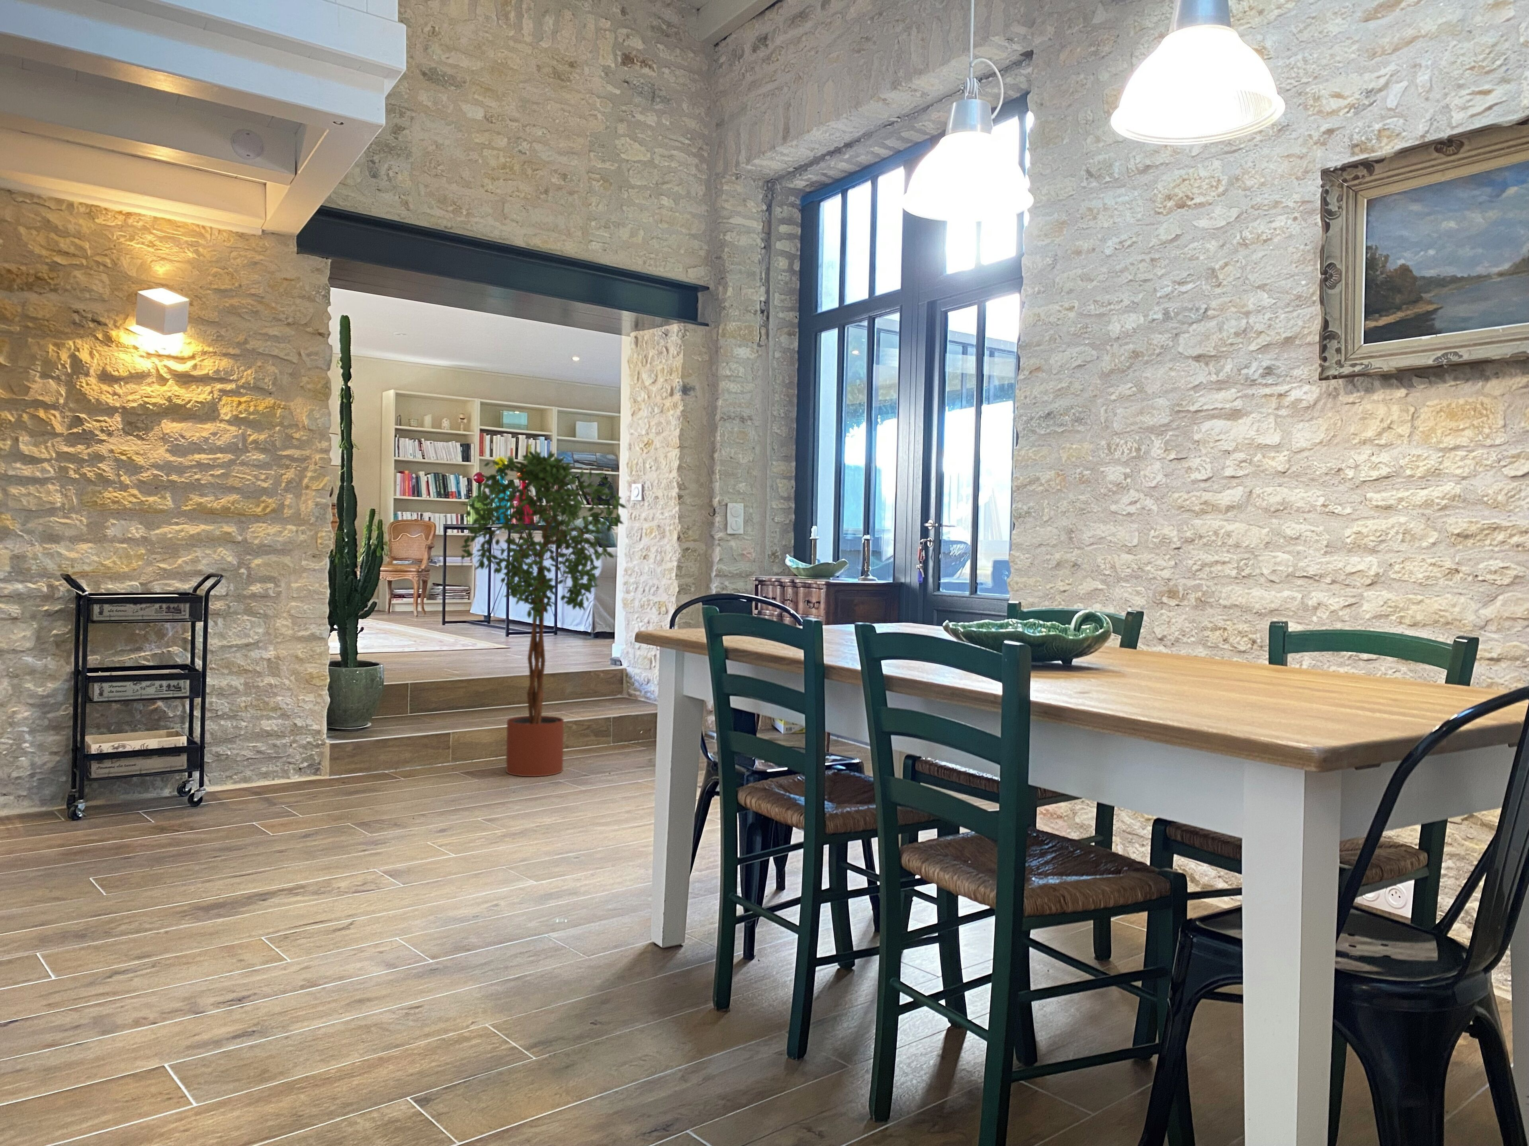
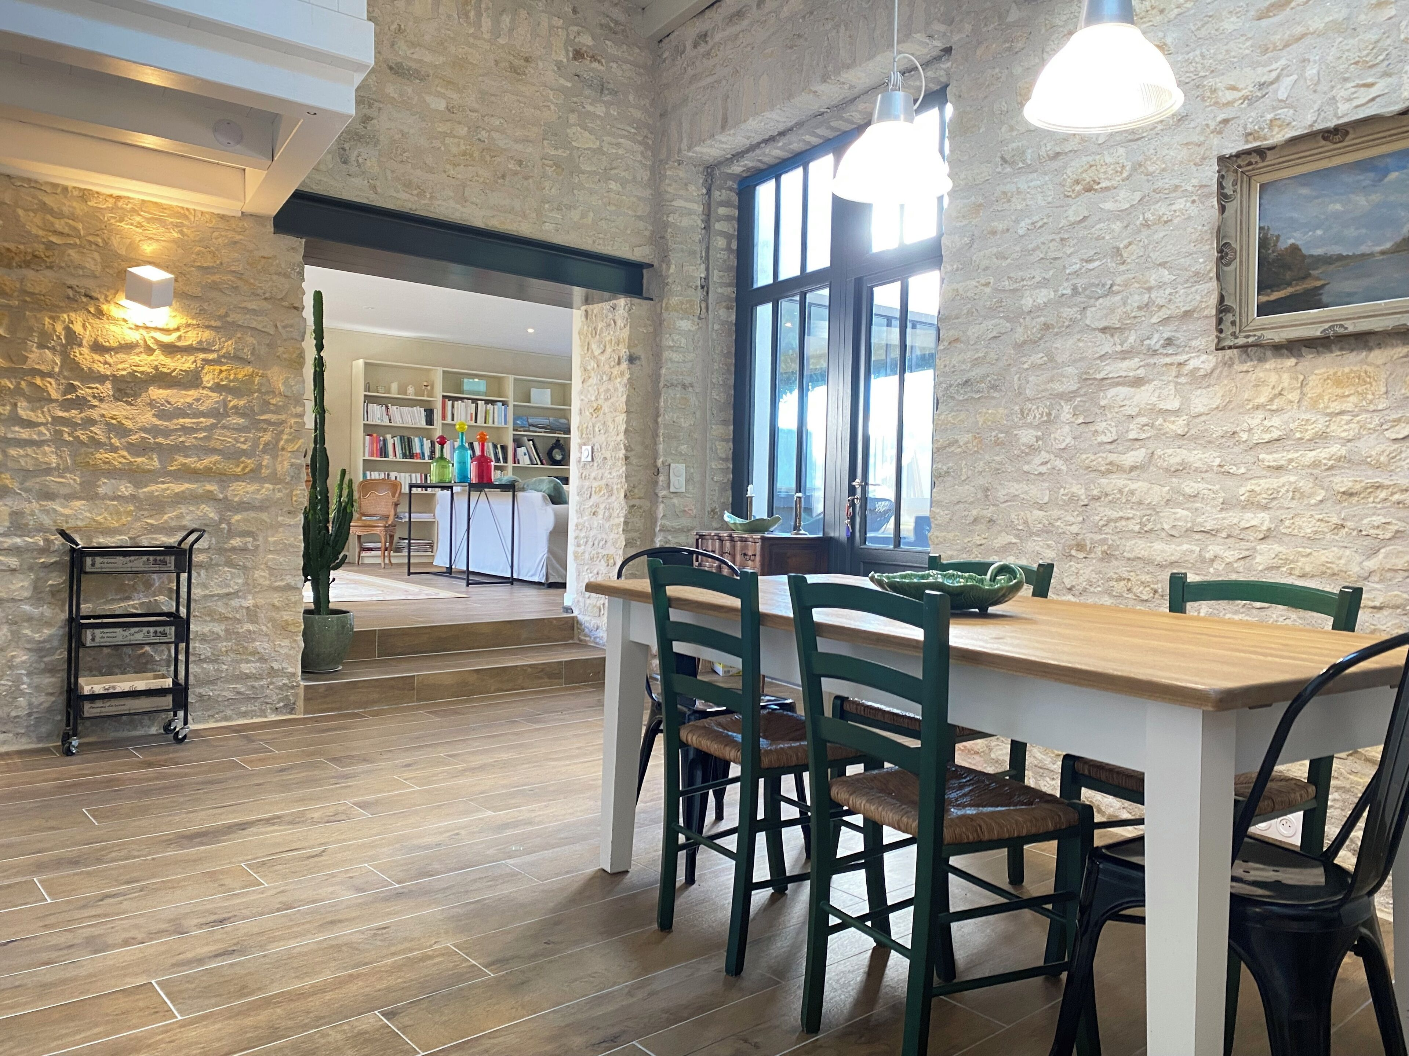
- potted tree [459,449,627,776]
